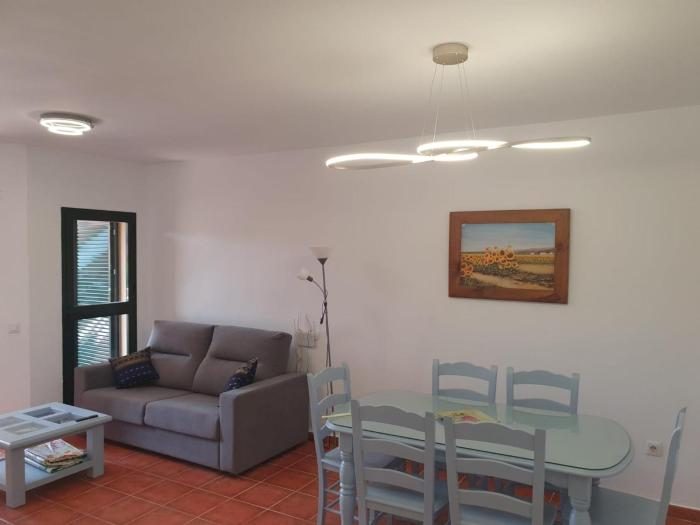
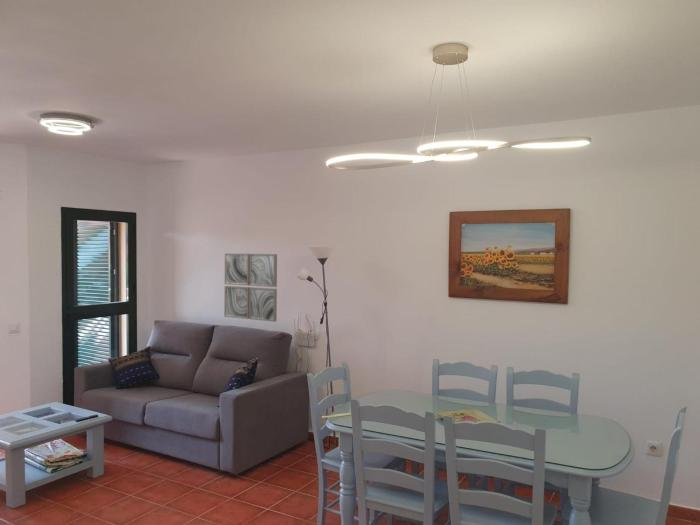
+ wall art [223,252,278,323]
